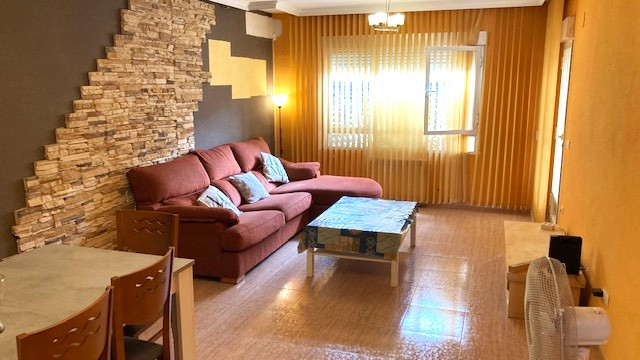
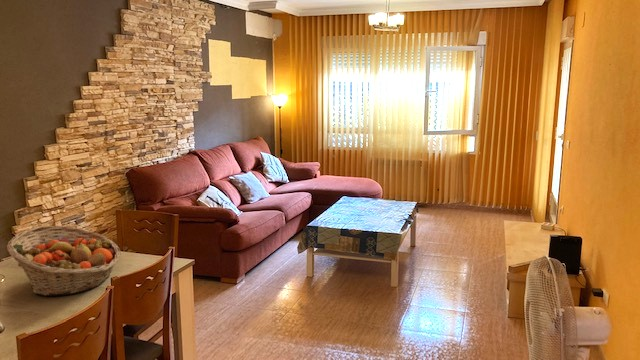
+ fruit basket [6,225,122,297]
